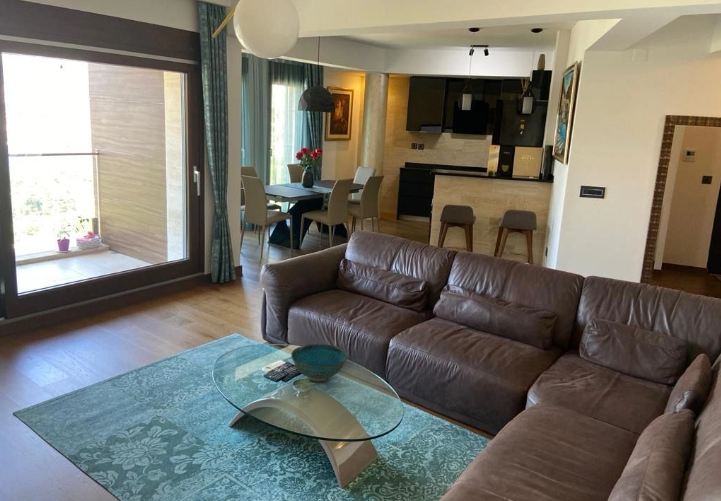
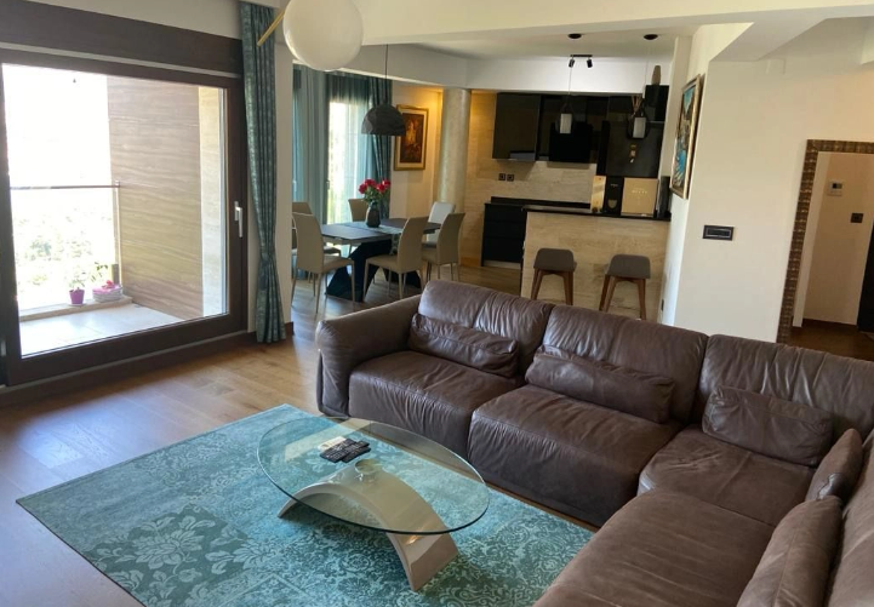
- bowl [290,343,348,382]
